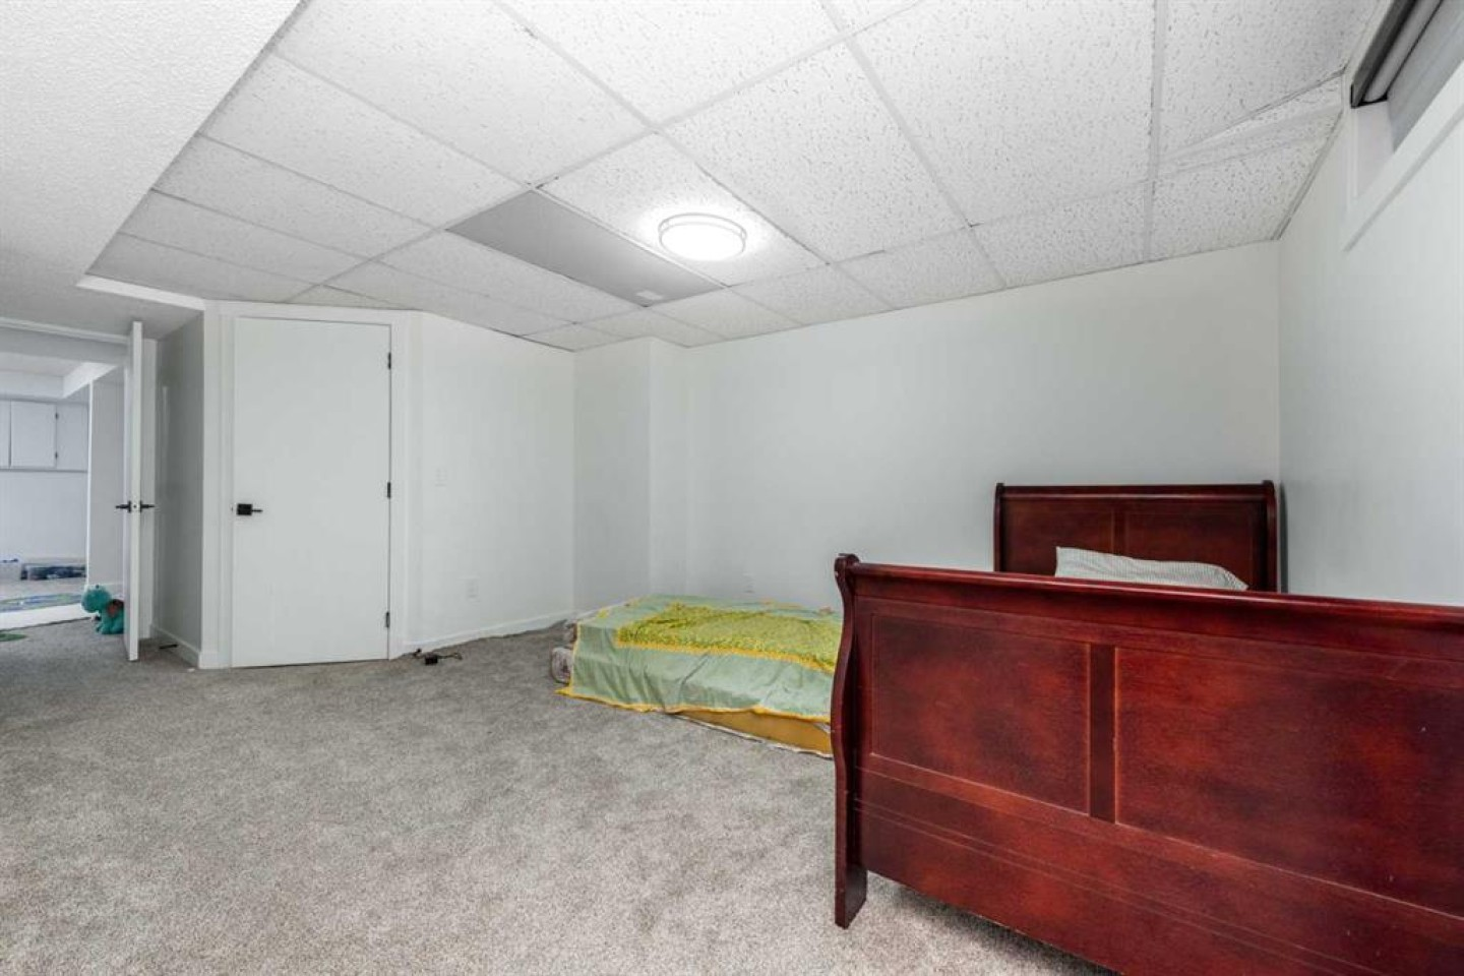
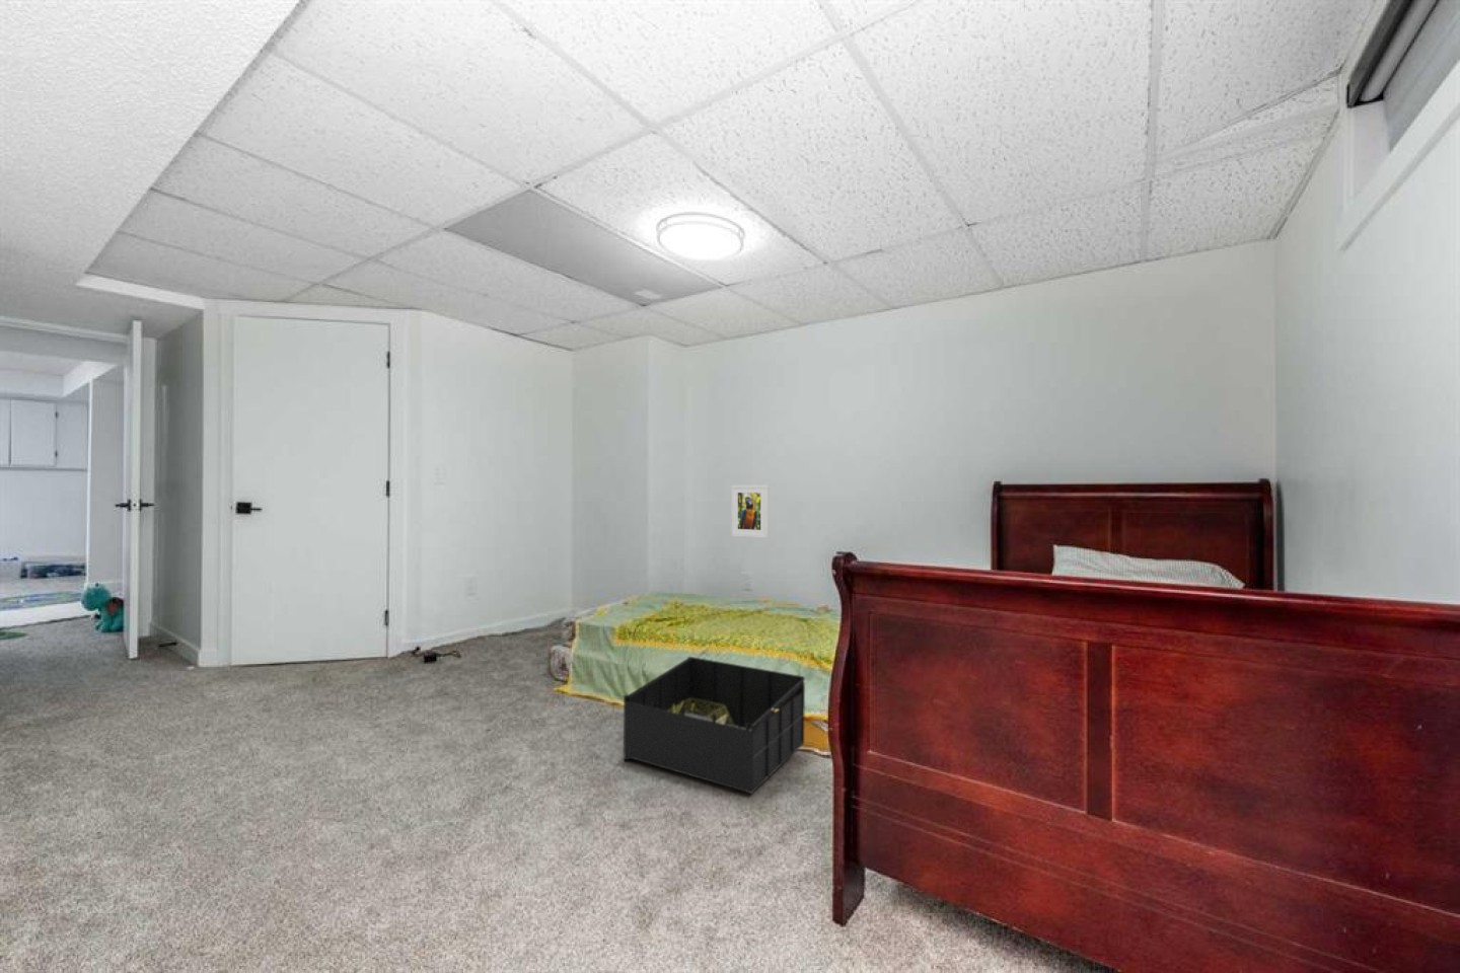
+ storage bin [622,656,807,796]
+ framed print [730,483,769,540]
